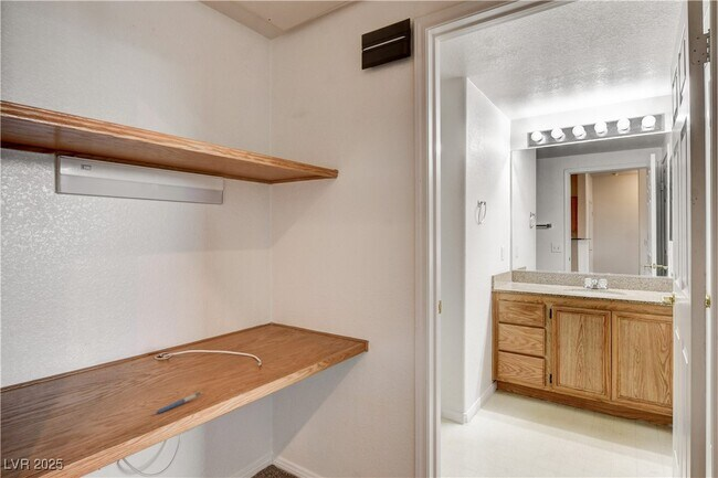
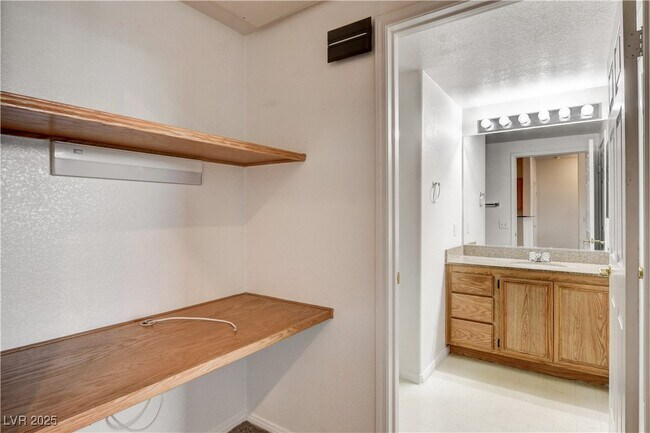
- pen [155,391,203,414]
